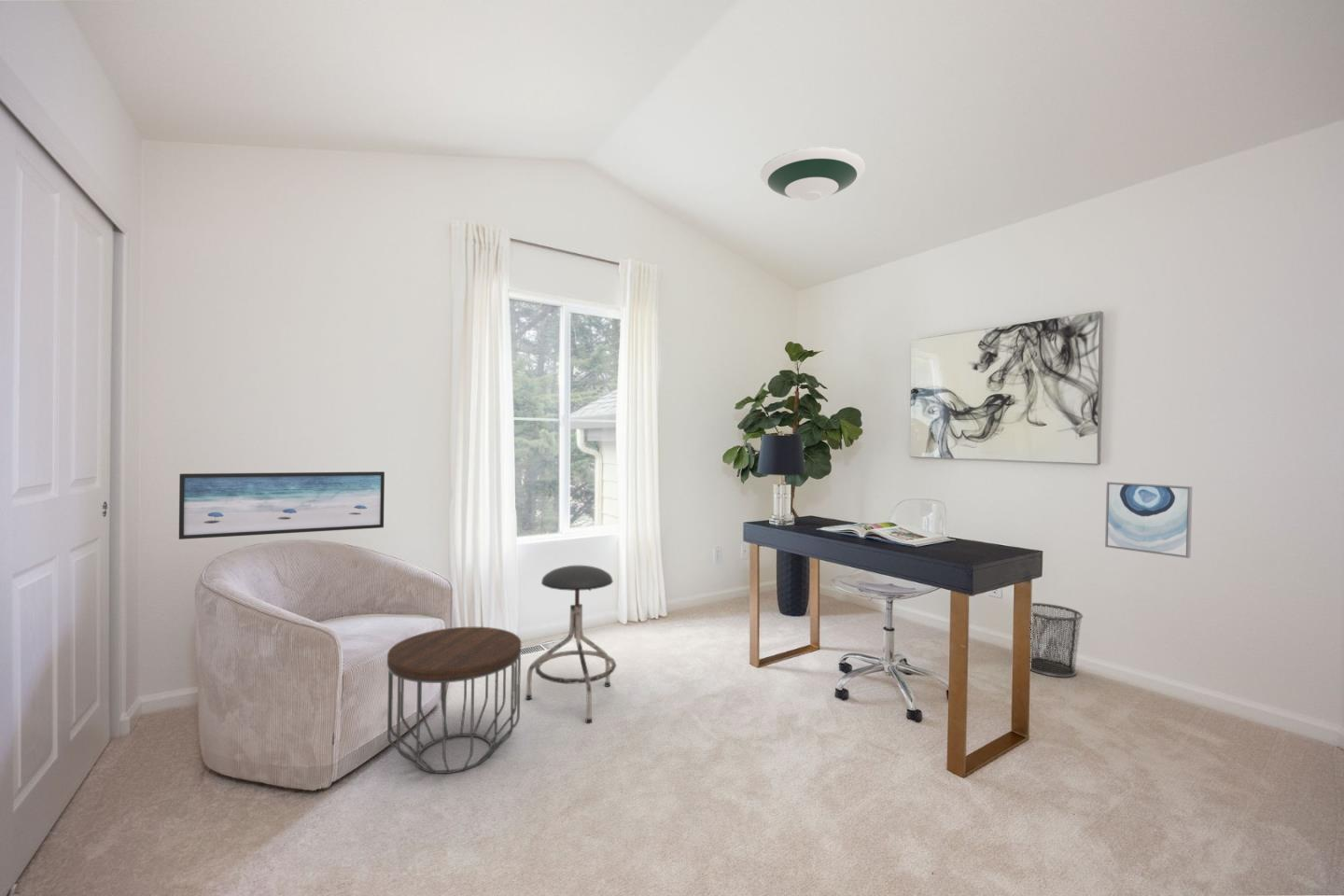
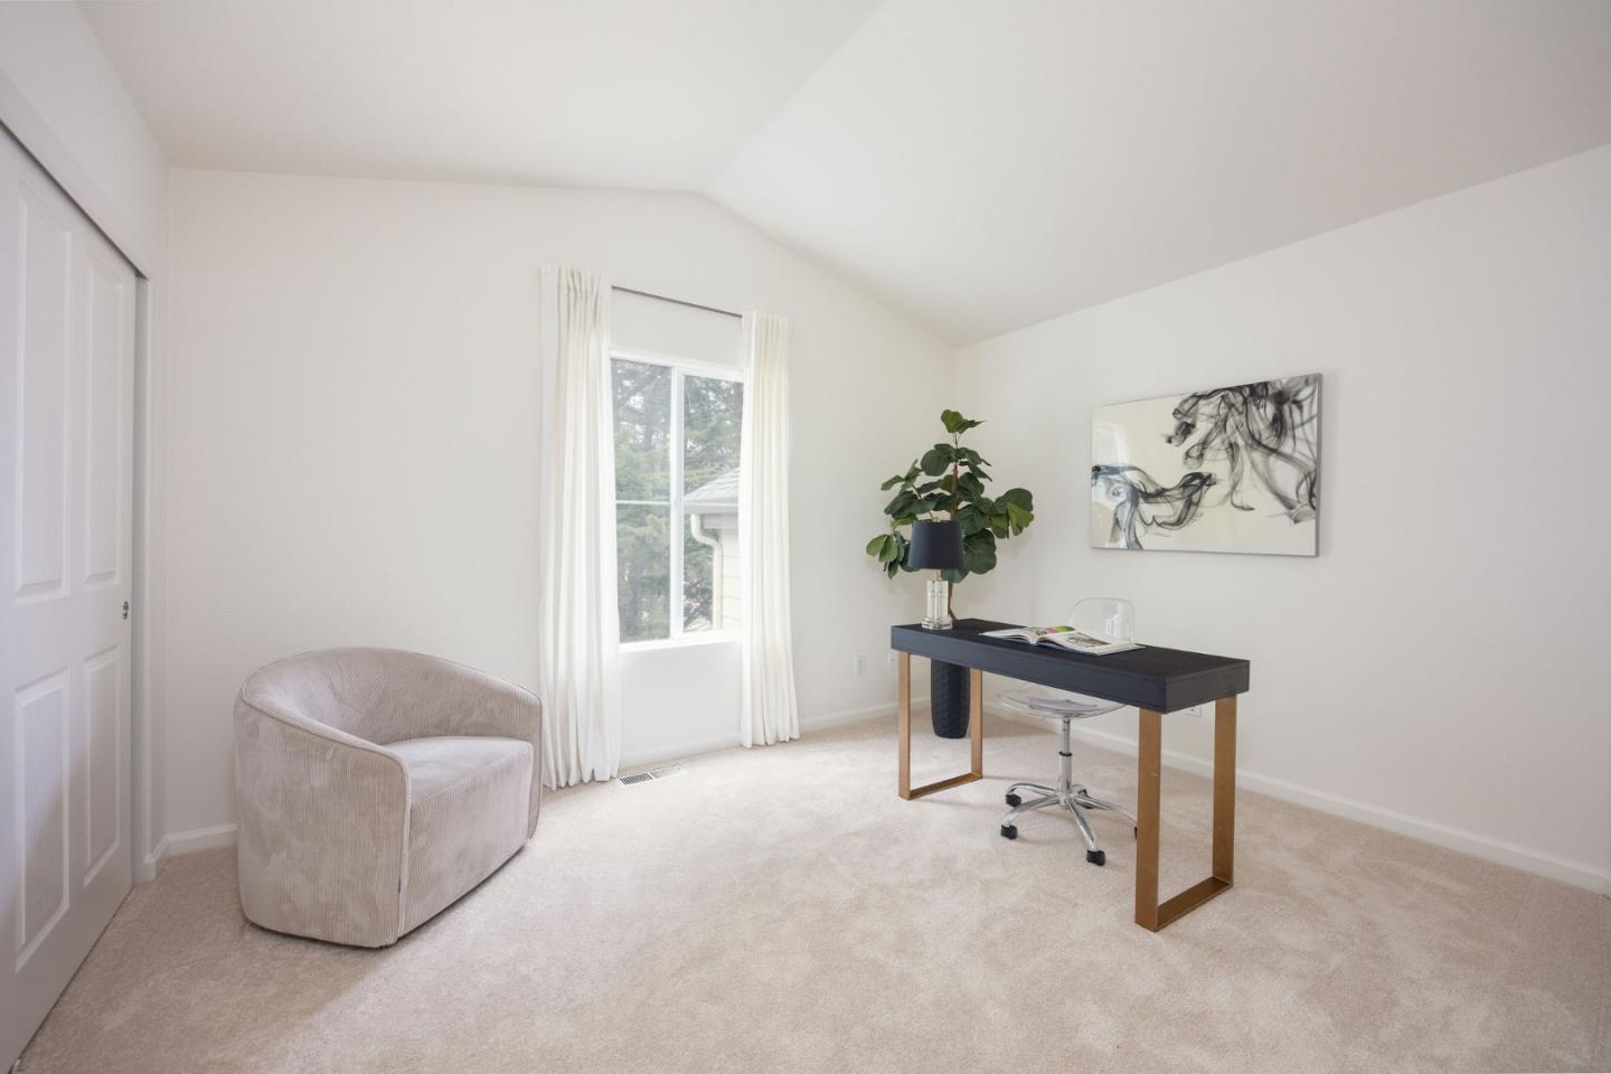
- stool [525,565,617,724]
- wall art [1104,481,1194,559]
- wall art [178,470,385,540]
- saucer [760,146,866,202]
- side table [386,626,522,775]
- waste bin [1029,602,1085,679]
